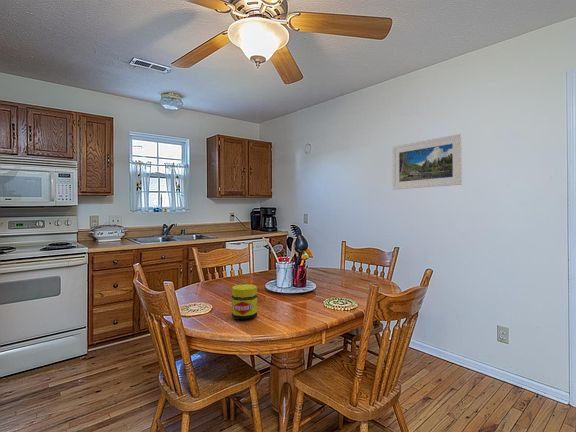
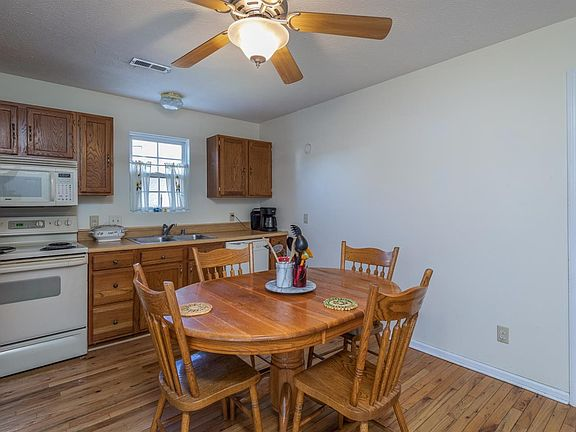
- jar [231,283,258,321]
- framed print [392,133,463,191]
